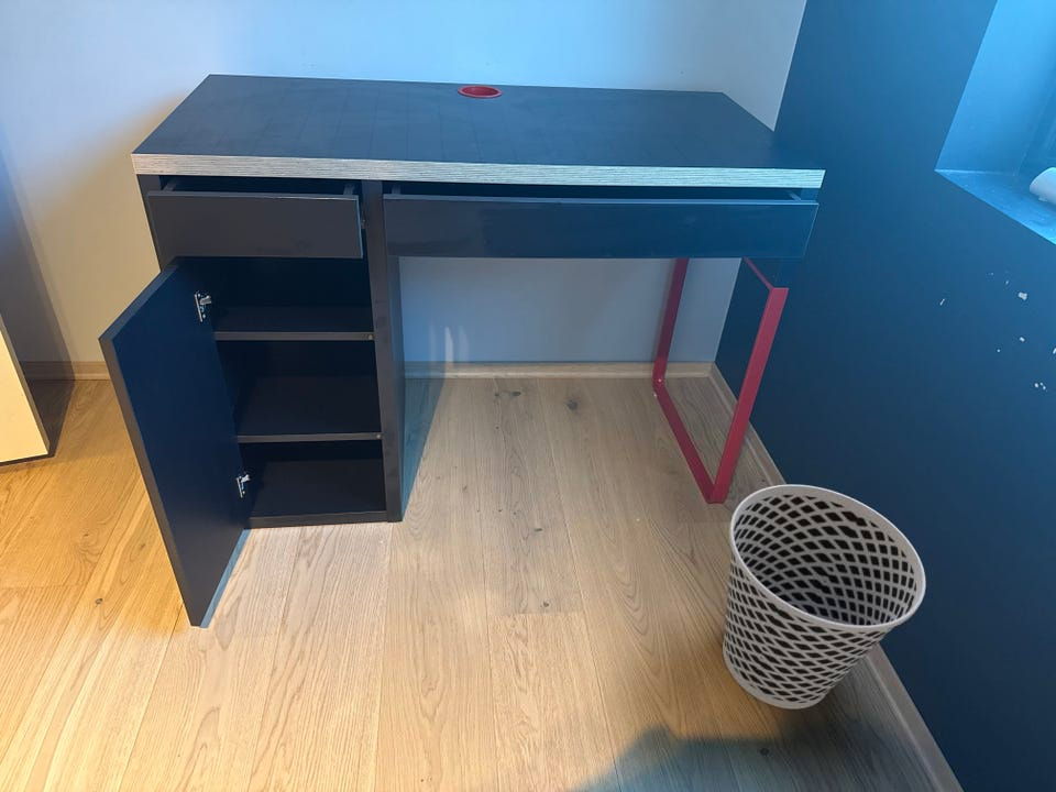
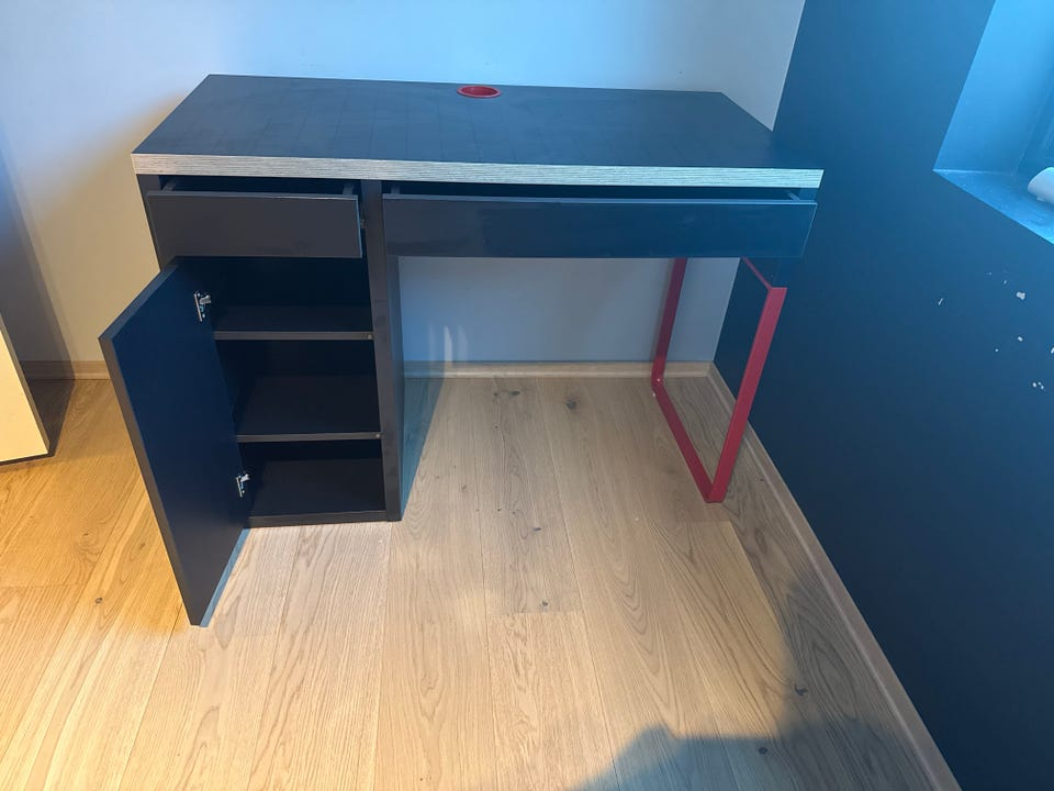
- wastebasket [722,484,927,710]
